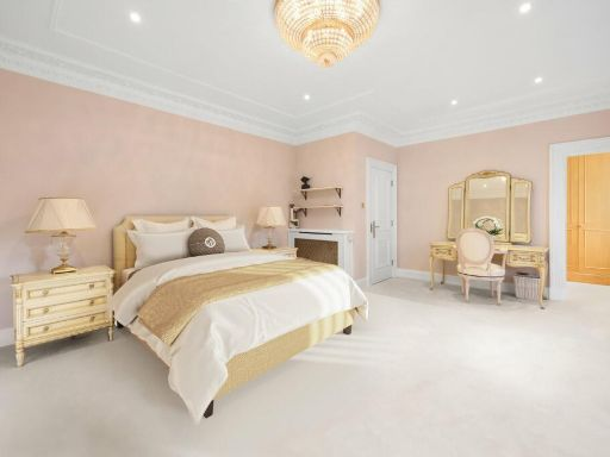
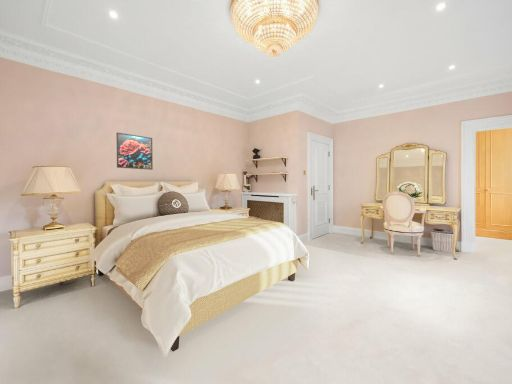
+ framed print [116,131,154,171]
